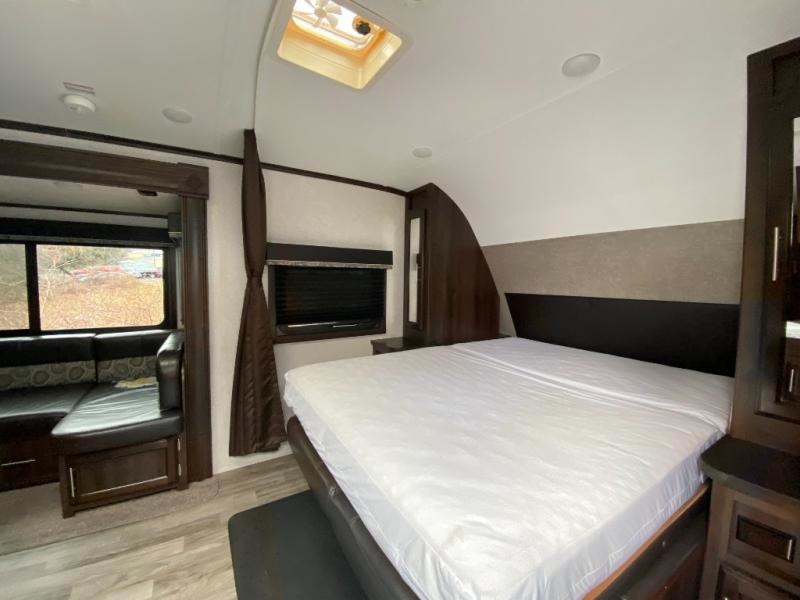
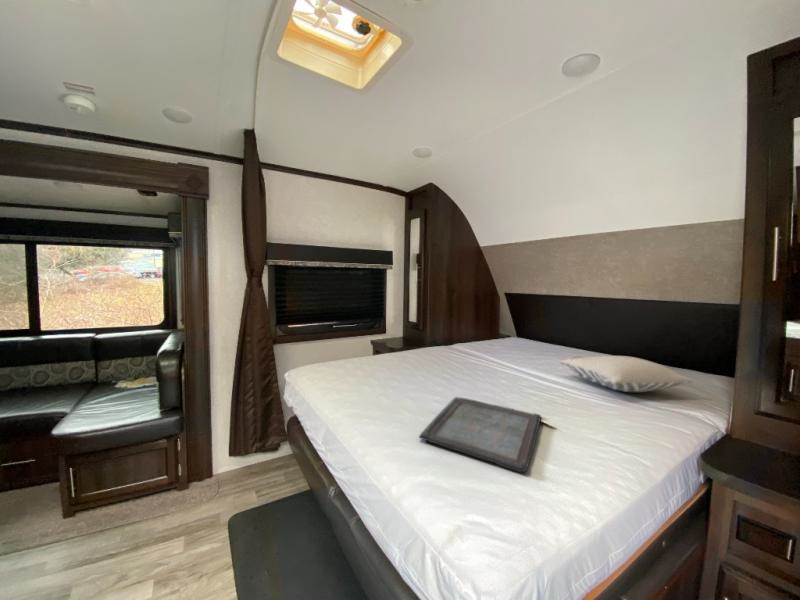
+ serving tray [418,396,542,473]
+ pillow [558,355,694,393]
